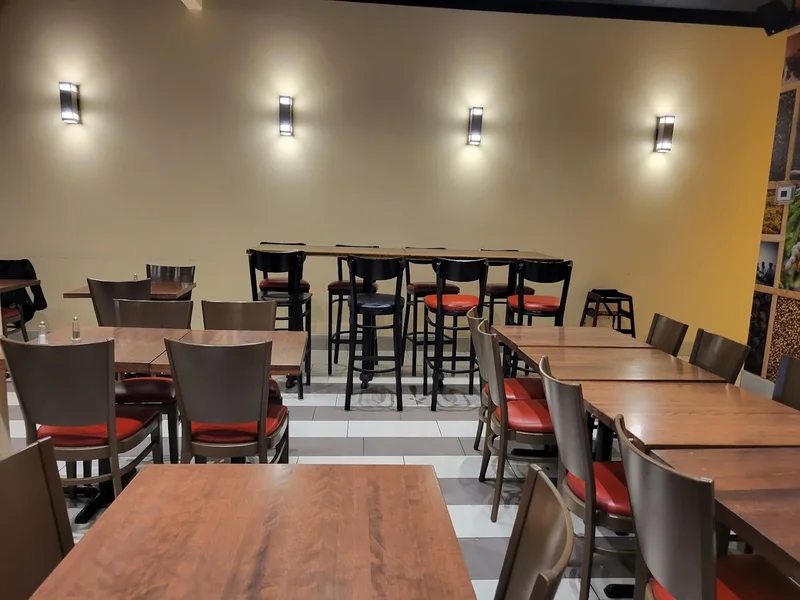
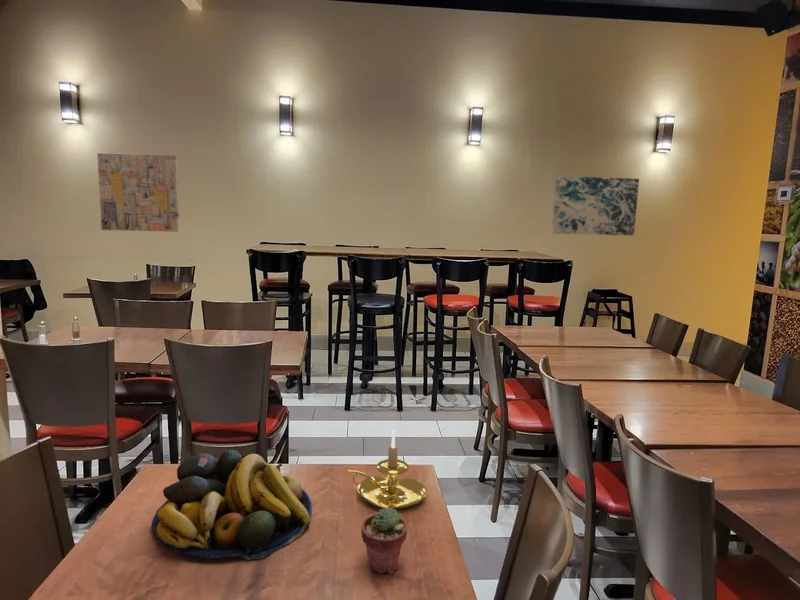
+ wall art [551,175,640,236]
+ fruit bowl [151,449,313,561]
+ wall art [96,152,181,233]
+ candle holder [346,428,428,510]
+ potted succulent [360,507,408,575]
